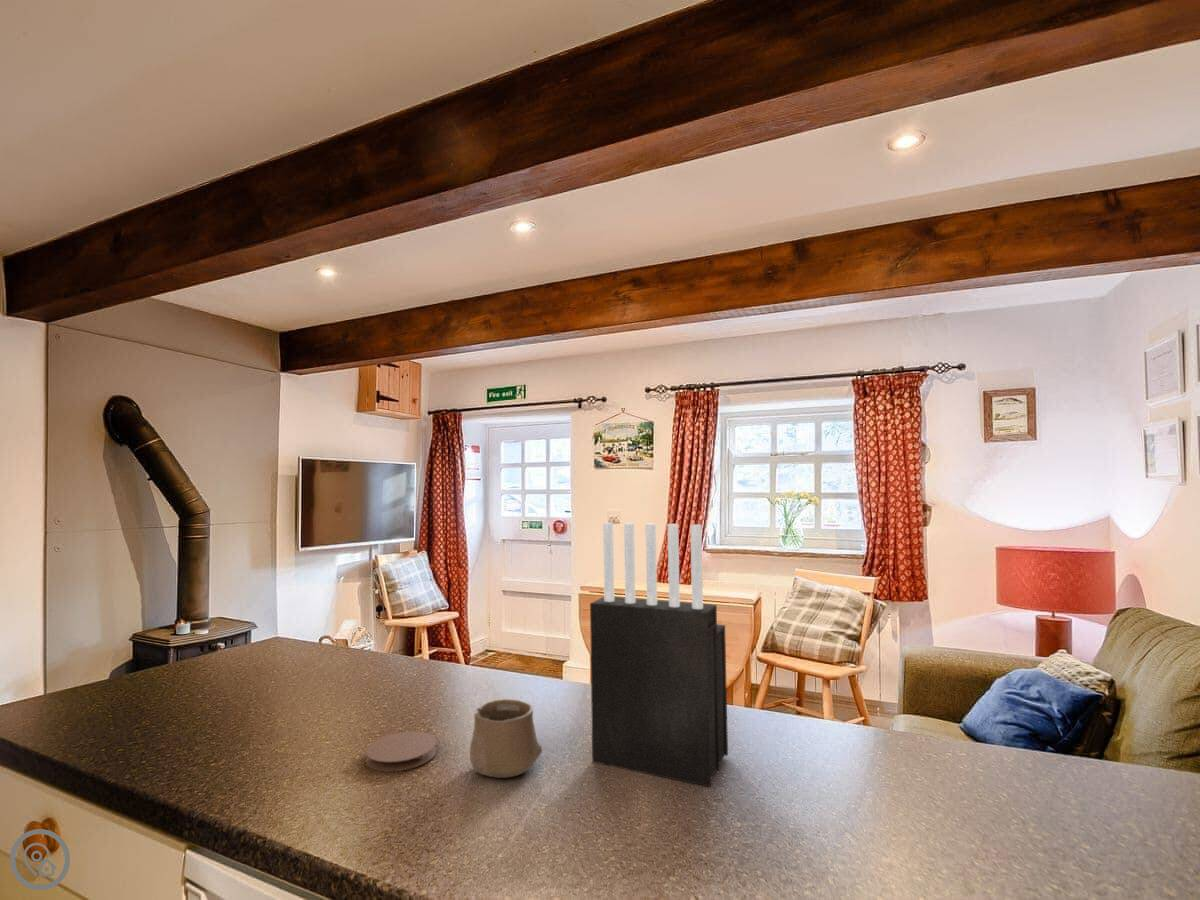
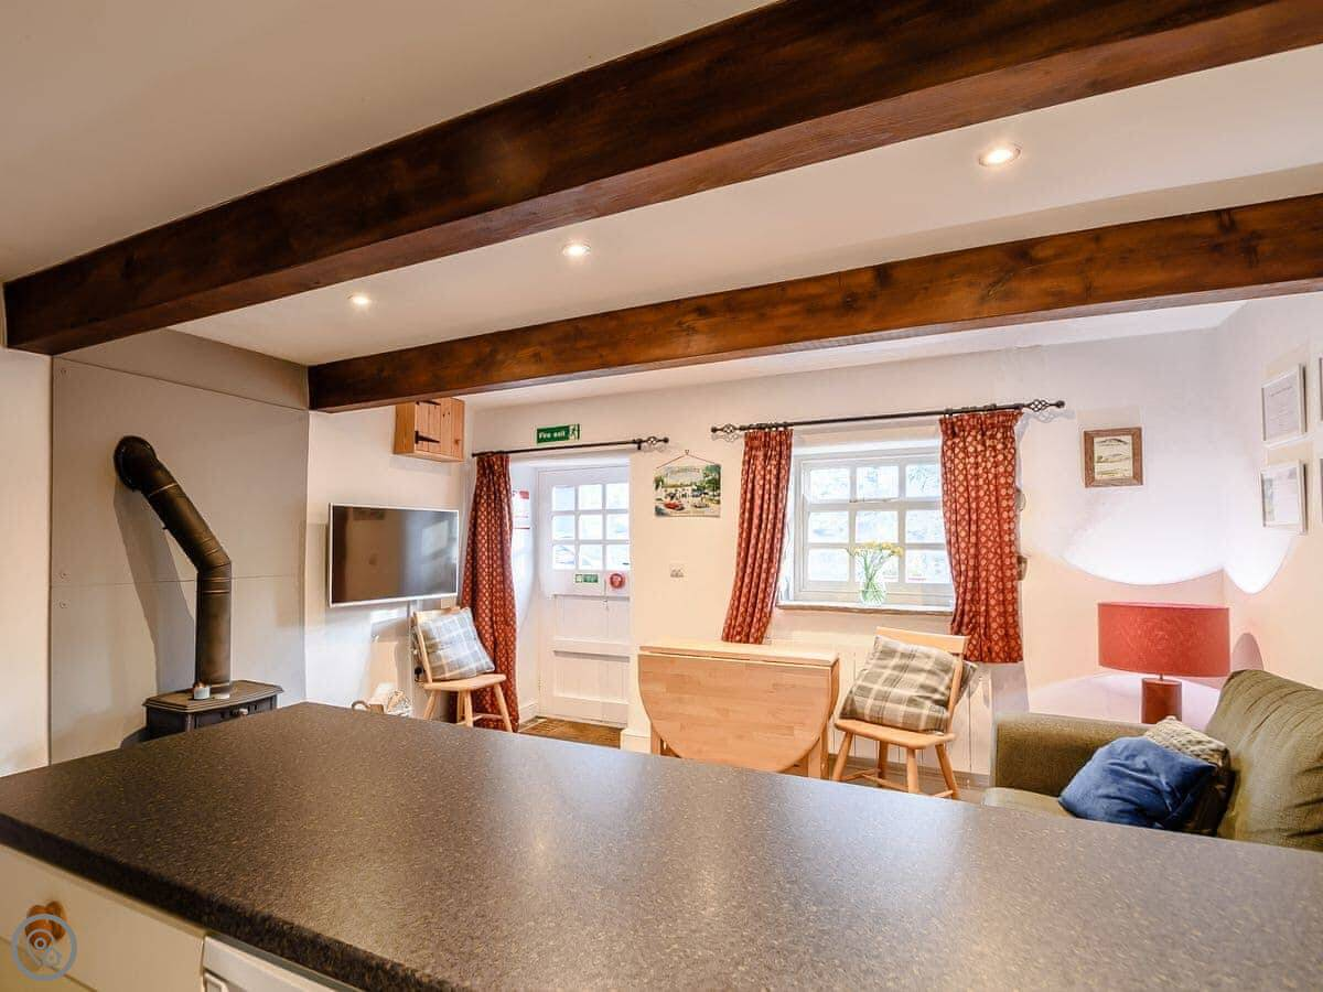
- knife block [589,521,729,788]
- coaster [364,730,437,773]
- cup [469,698,543,779]
